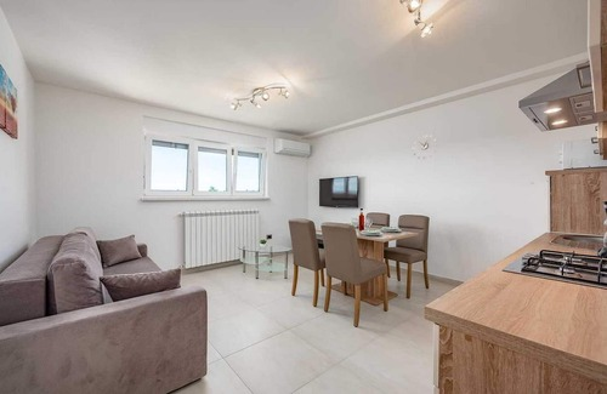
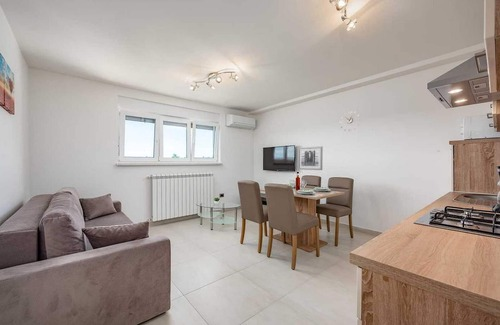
+ wall art [297,145,323,171]
